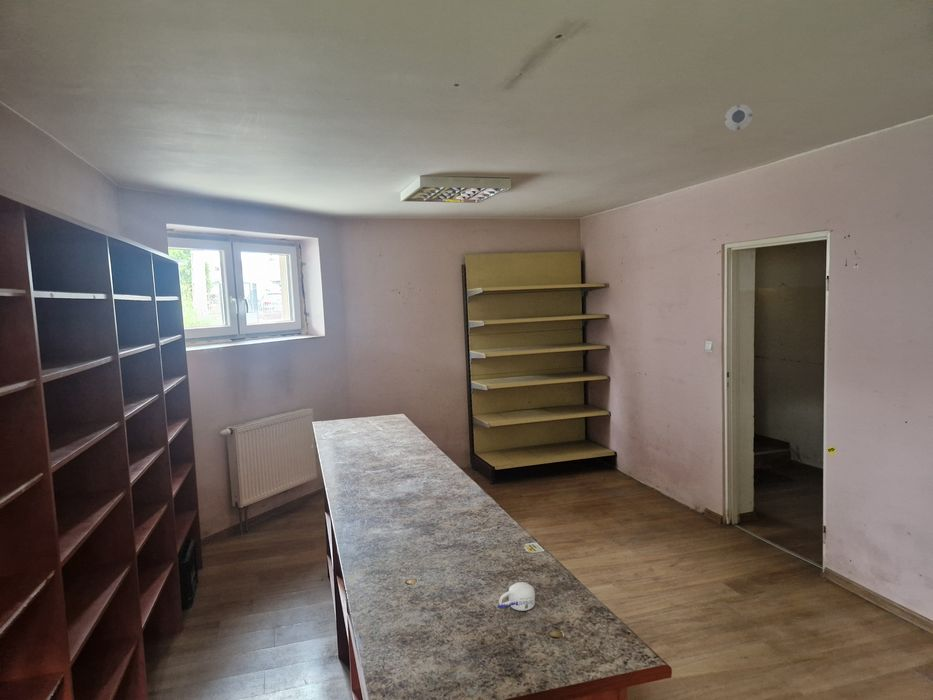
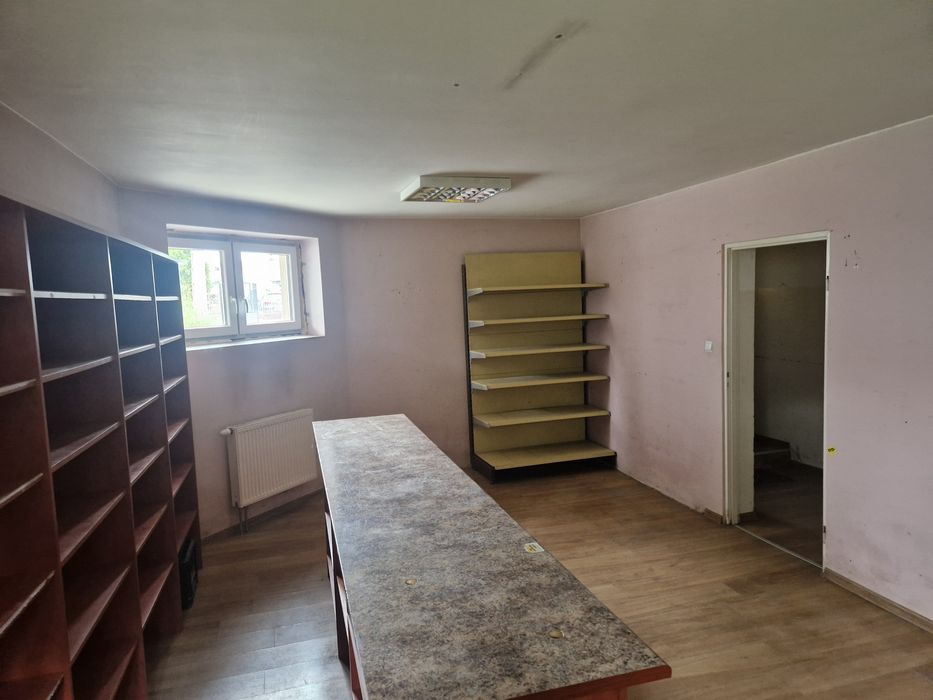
- smoke detector [724,103,753,132]
- mug [497,581,536,612]
